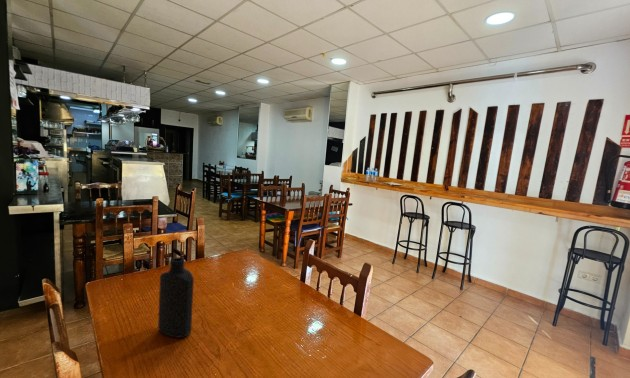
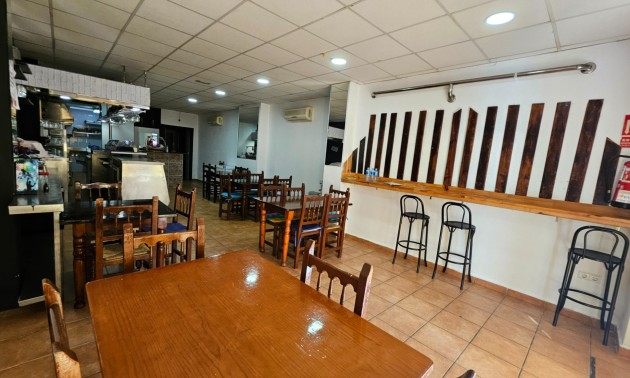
- bottle [157,256,195,339]
